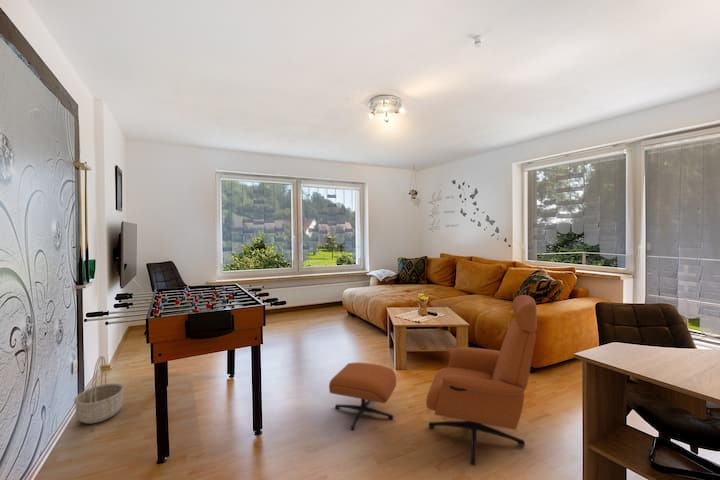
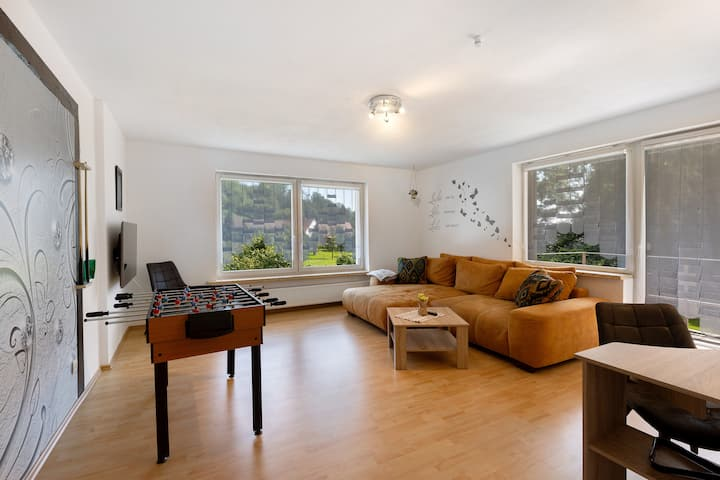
- armchair [328,294,538,466]
- basket [73,355,125,425]
